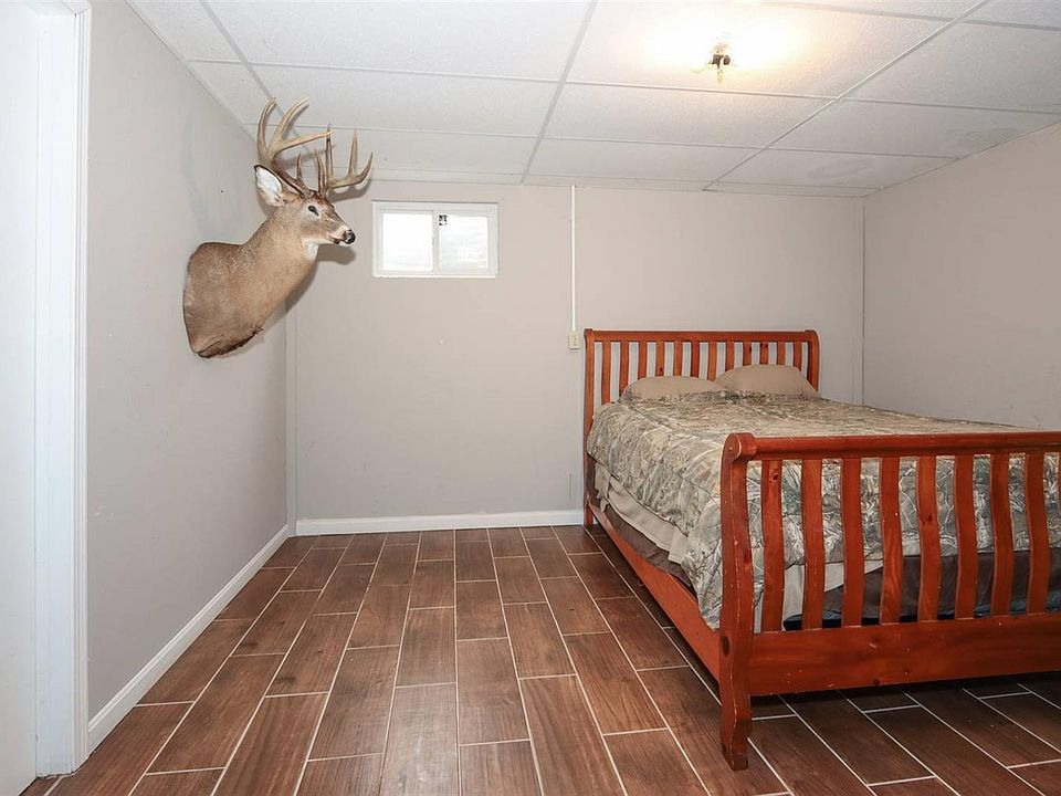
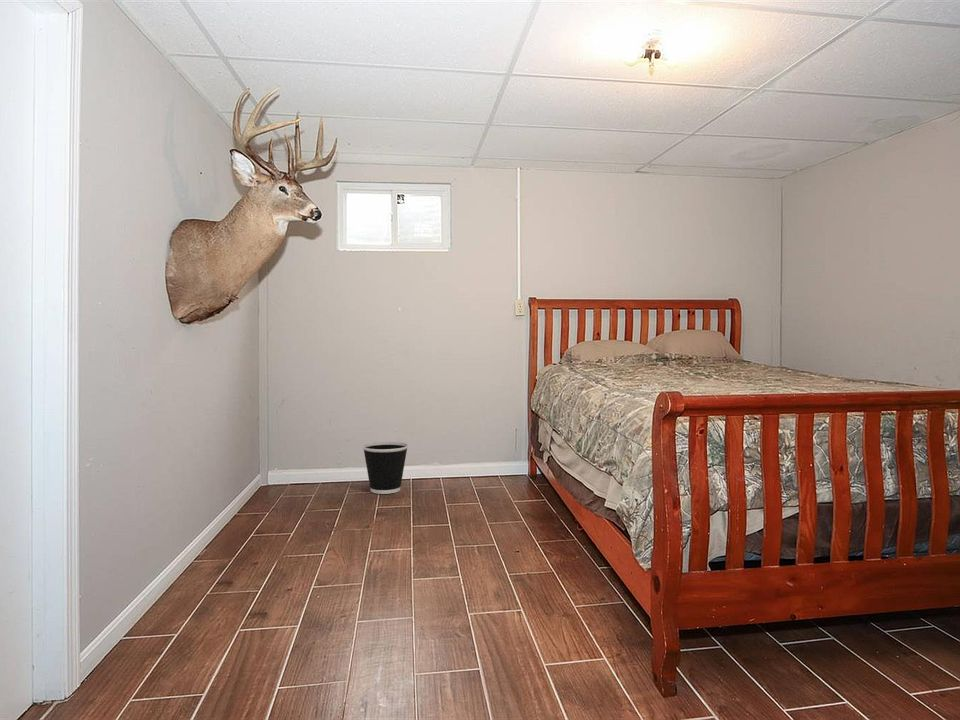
+ wastebasket [362,441,409,495]
